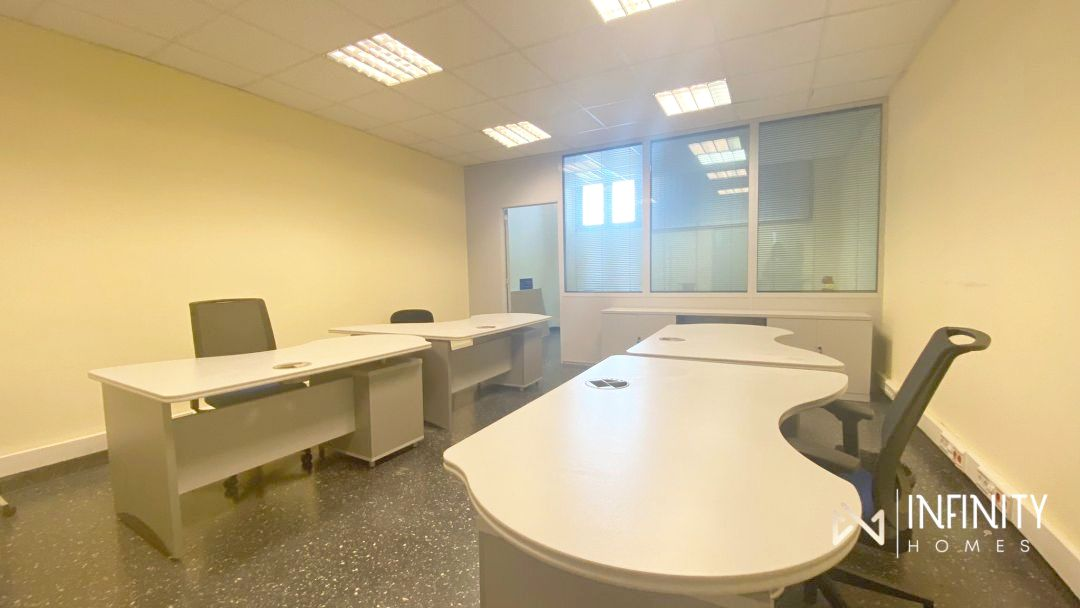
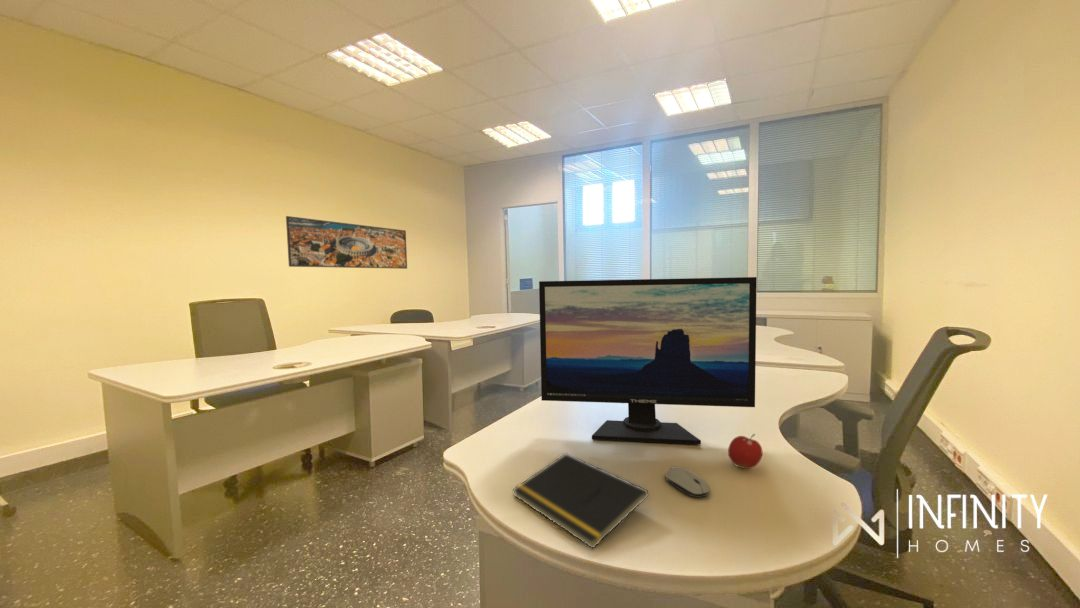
+ computer monitor [538,276,758,445]
+ computer mouse [664,465,711,498]
+ fruit [727,433,763,470]
+ notepad [511,452,649,549]
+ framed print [285,215,408,270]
